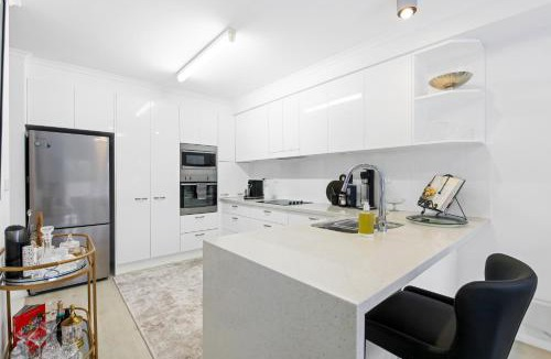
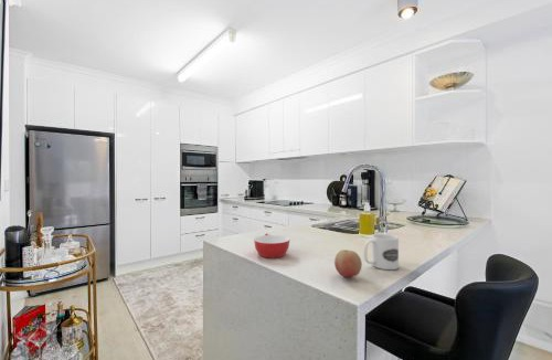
+ fruit [333,248,363,278]
+ mug [362,233,400,271]
+ bowl [253,232,290,260]
